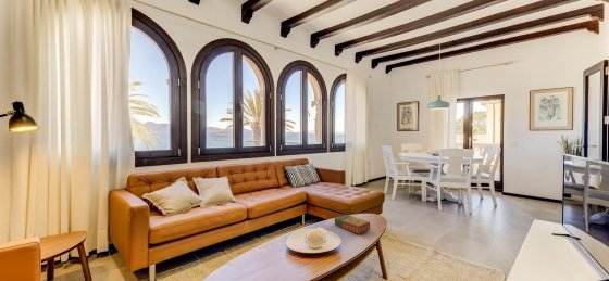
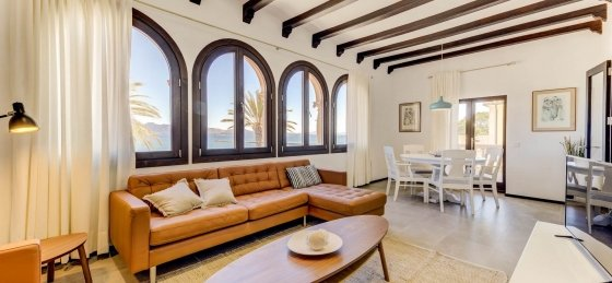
- book [334,214,371,235]
